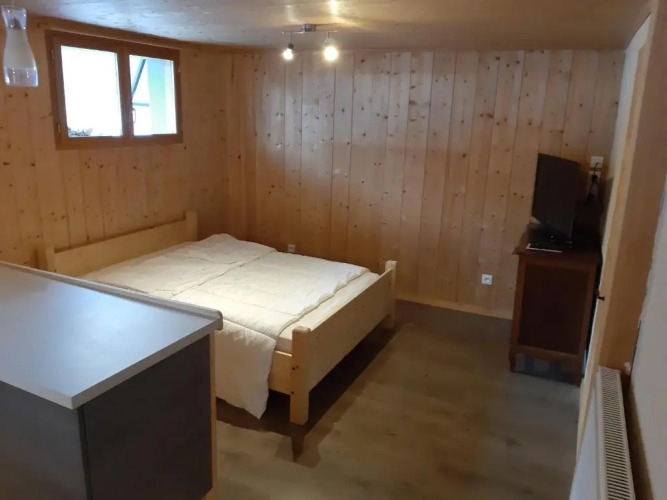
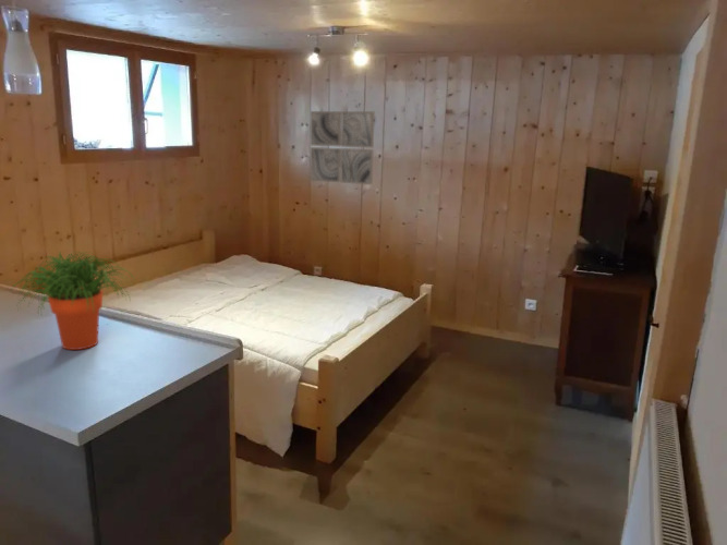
+ wall art [310,110,376,185]
+ potted plant [9,251,135,351]
